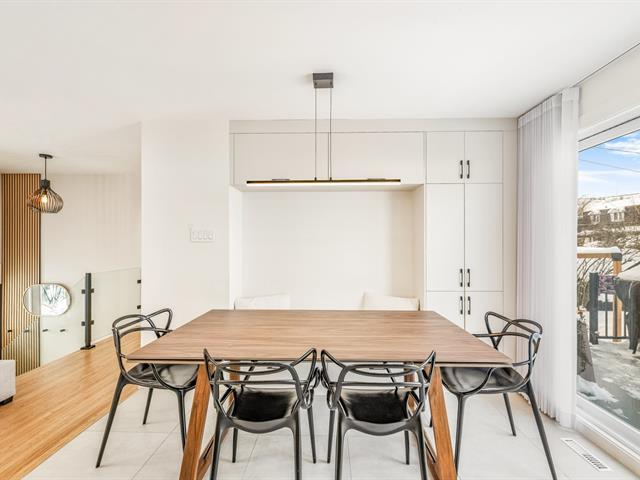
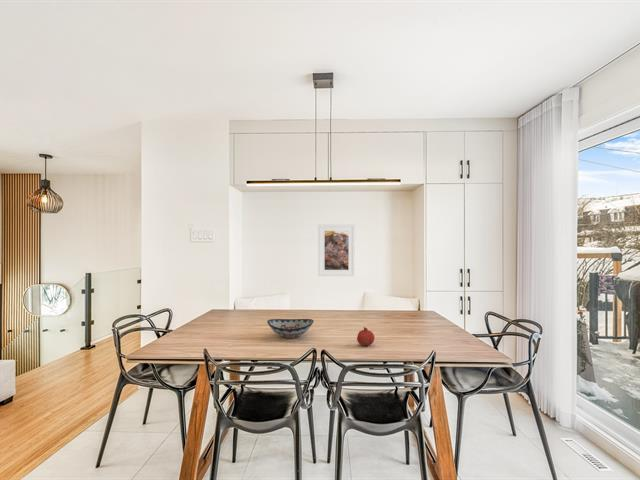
+ fruit [356,326,376,347]
+ decorative bowl [266,318,315,339]
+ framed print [317,224,356,277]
